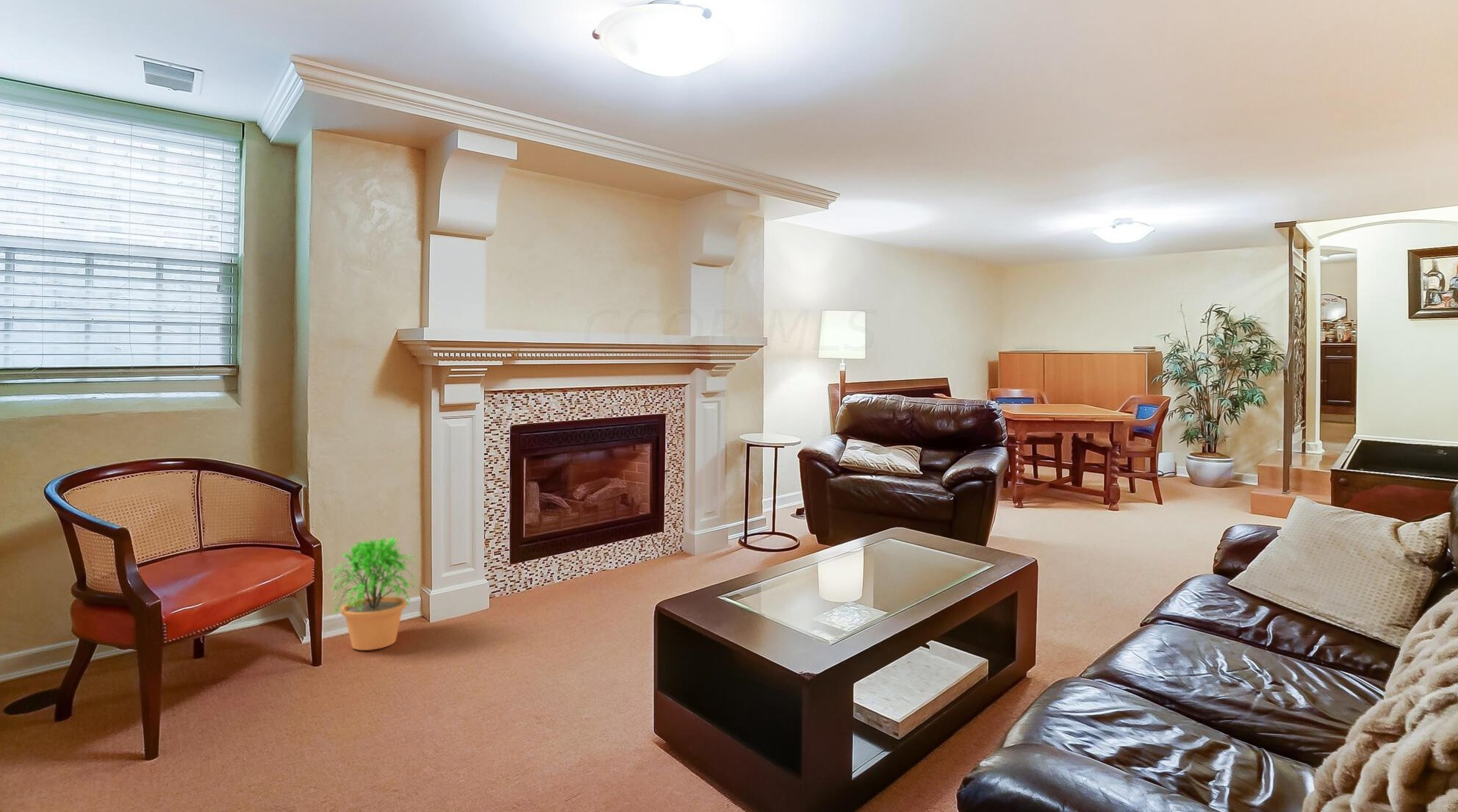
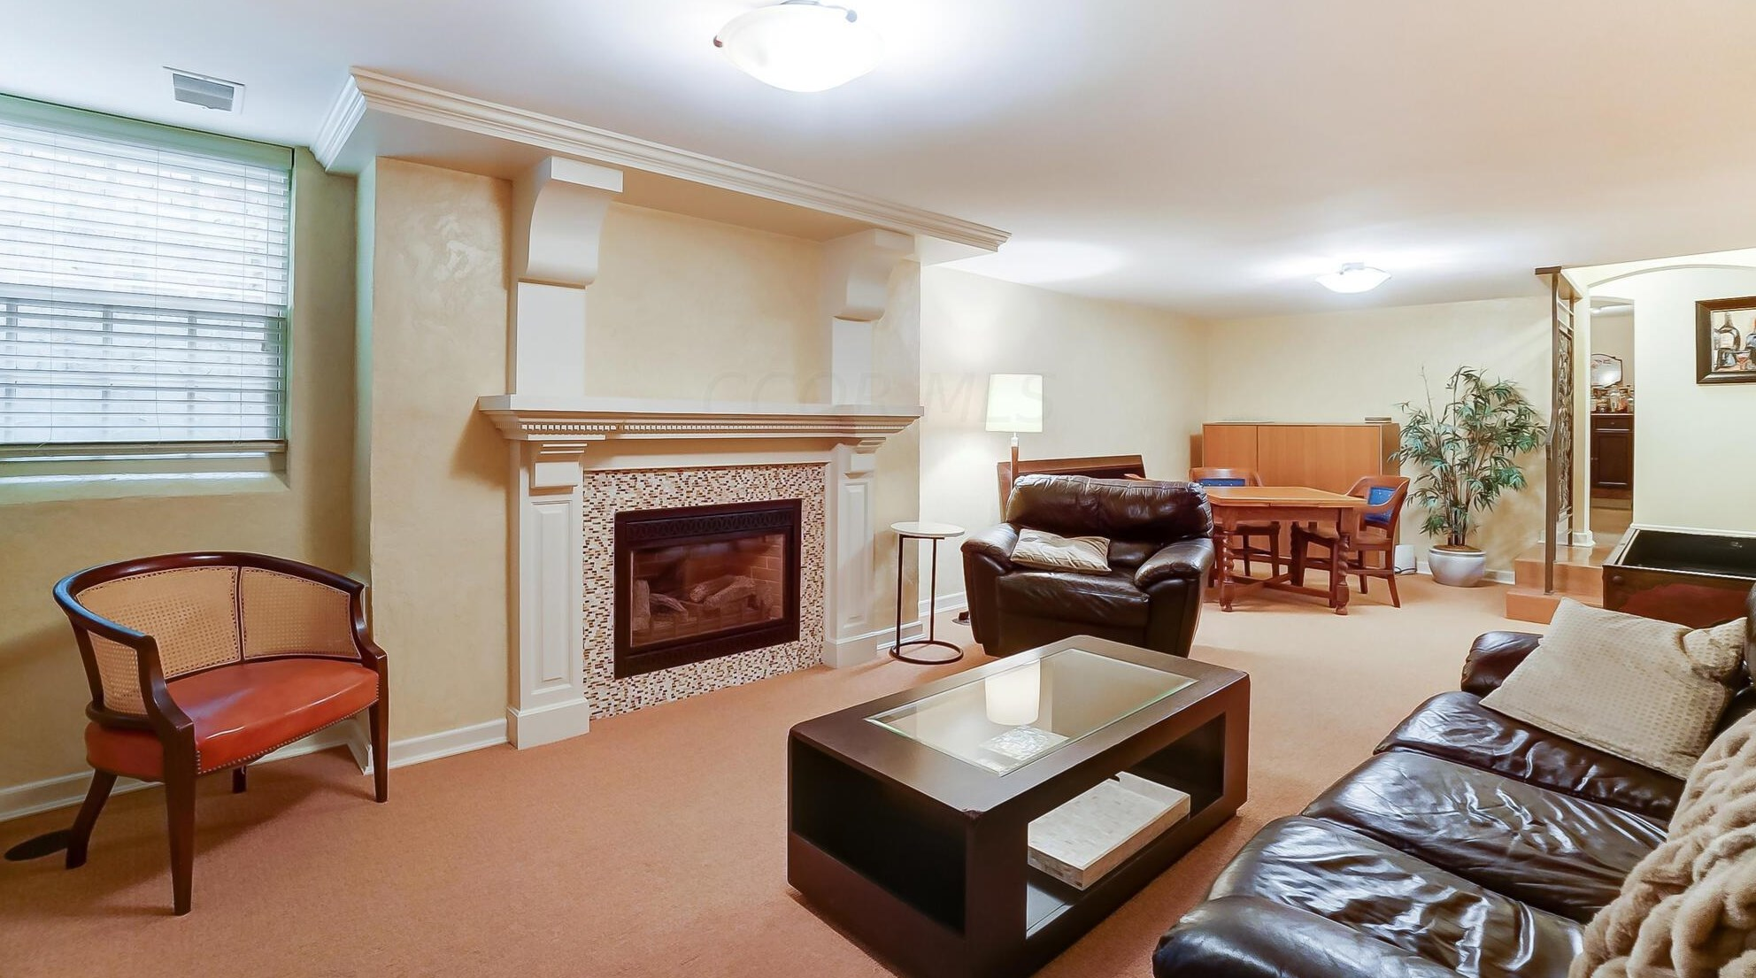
- potted plant [323,534,422,651]
